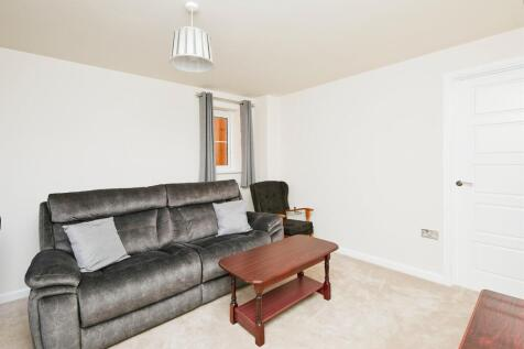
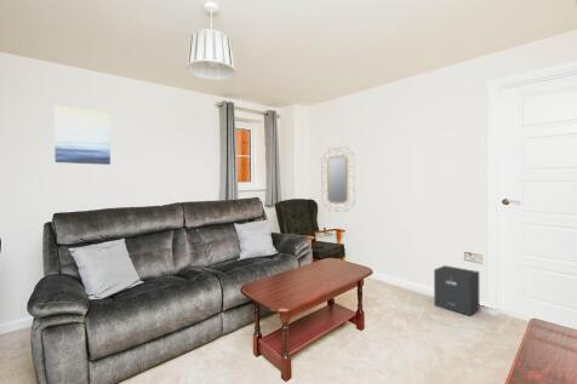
+ wall art [53,104,112,166]
+ speaker [433,264,481,317]
+ home mirror [321,145,356,213]
